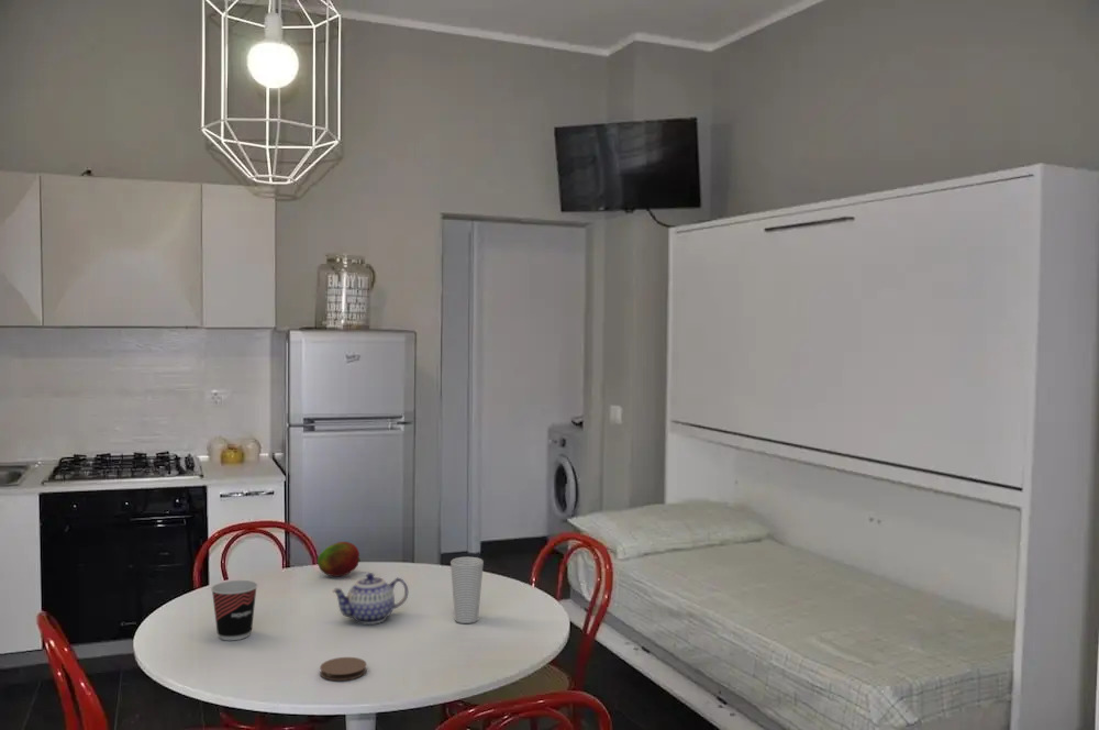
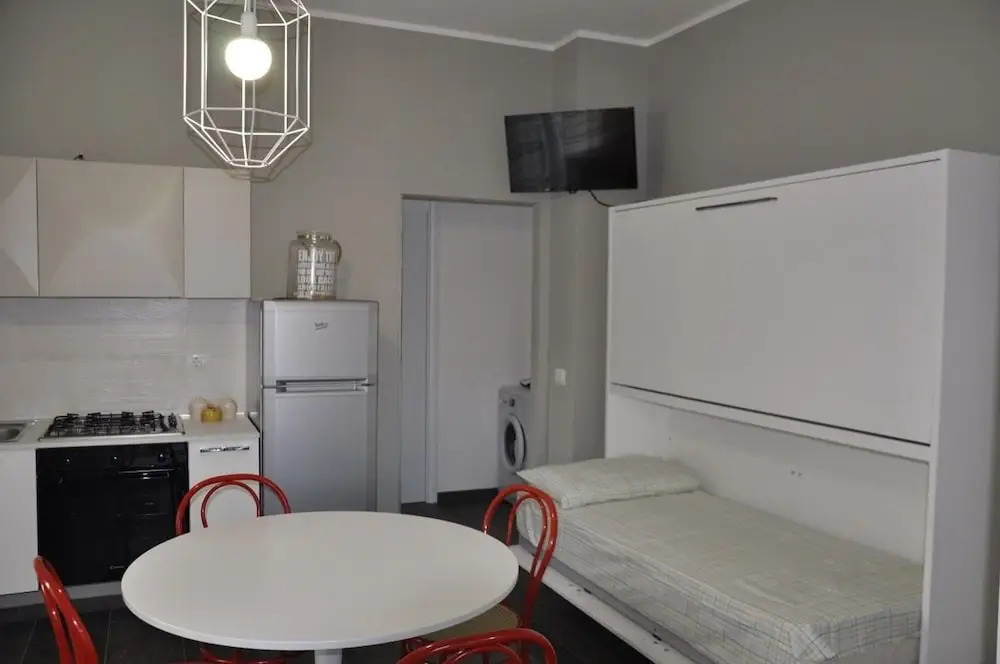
- coaster [319,656,368,682]
- teapot [332,572,409,626]
- fruit [317,541,362,577]
- cup [449,556,485,624]
- cup [210,579,258,641]
